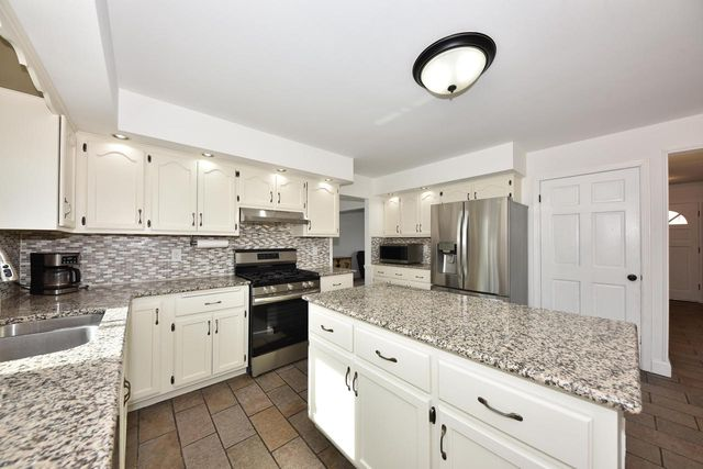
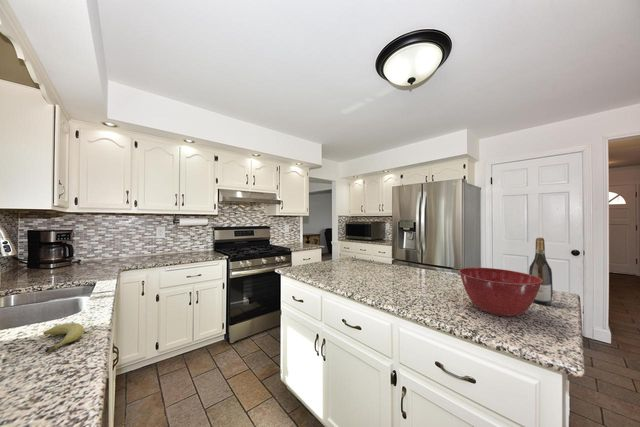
+ wine bottle [528,237,554,306]
+ mixing bowl [458,267,543,318]
+ fruit [42,322,85,354]
